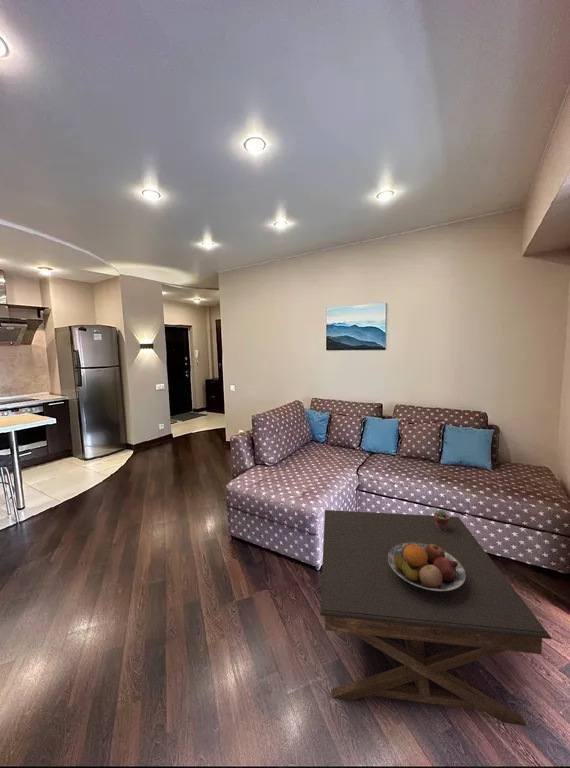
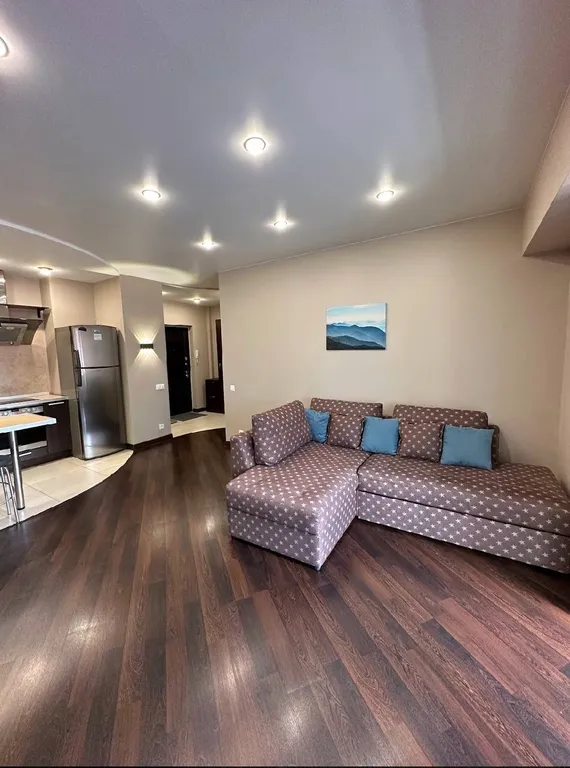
- potted succulent [433,508,451,531]
- fruit bowl [388,543,466,591]
- coffee table [319,509,552,727]
